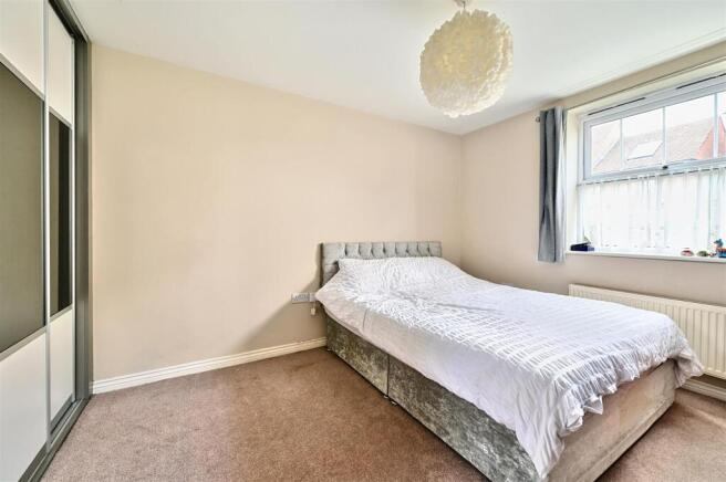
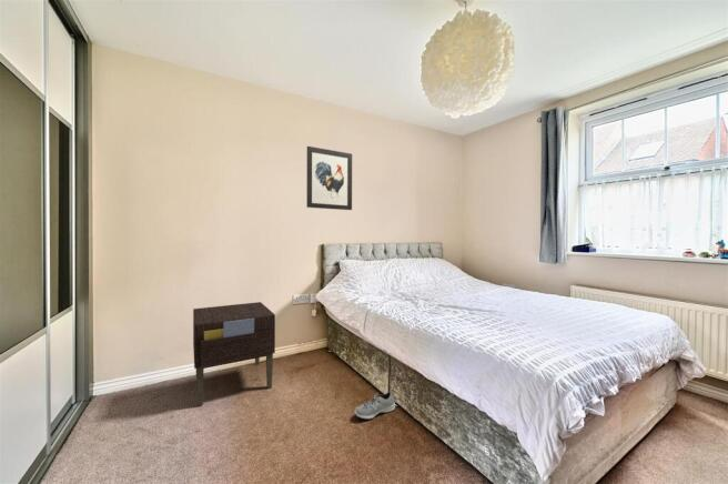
+ sneaker [353,391,396,420]
+ nightstand [192,301,276,407]
+ wall art [305,145,353,211]
